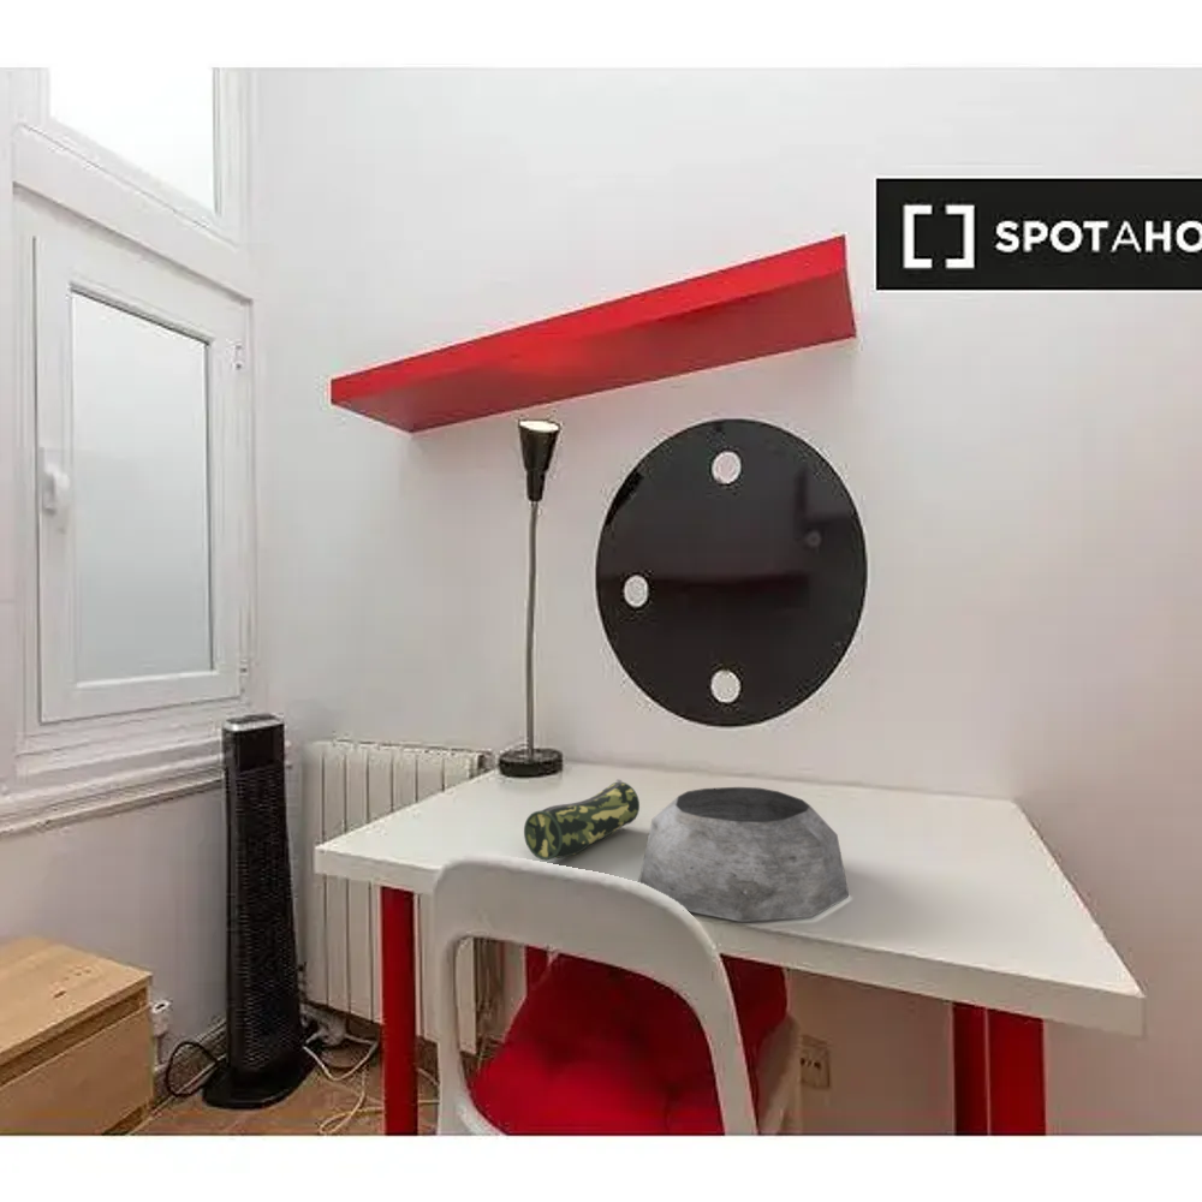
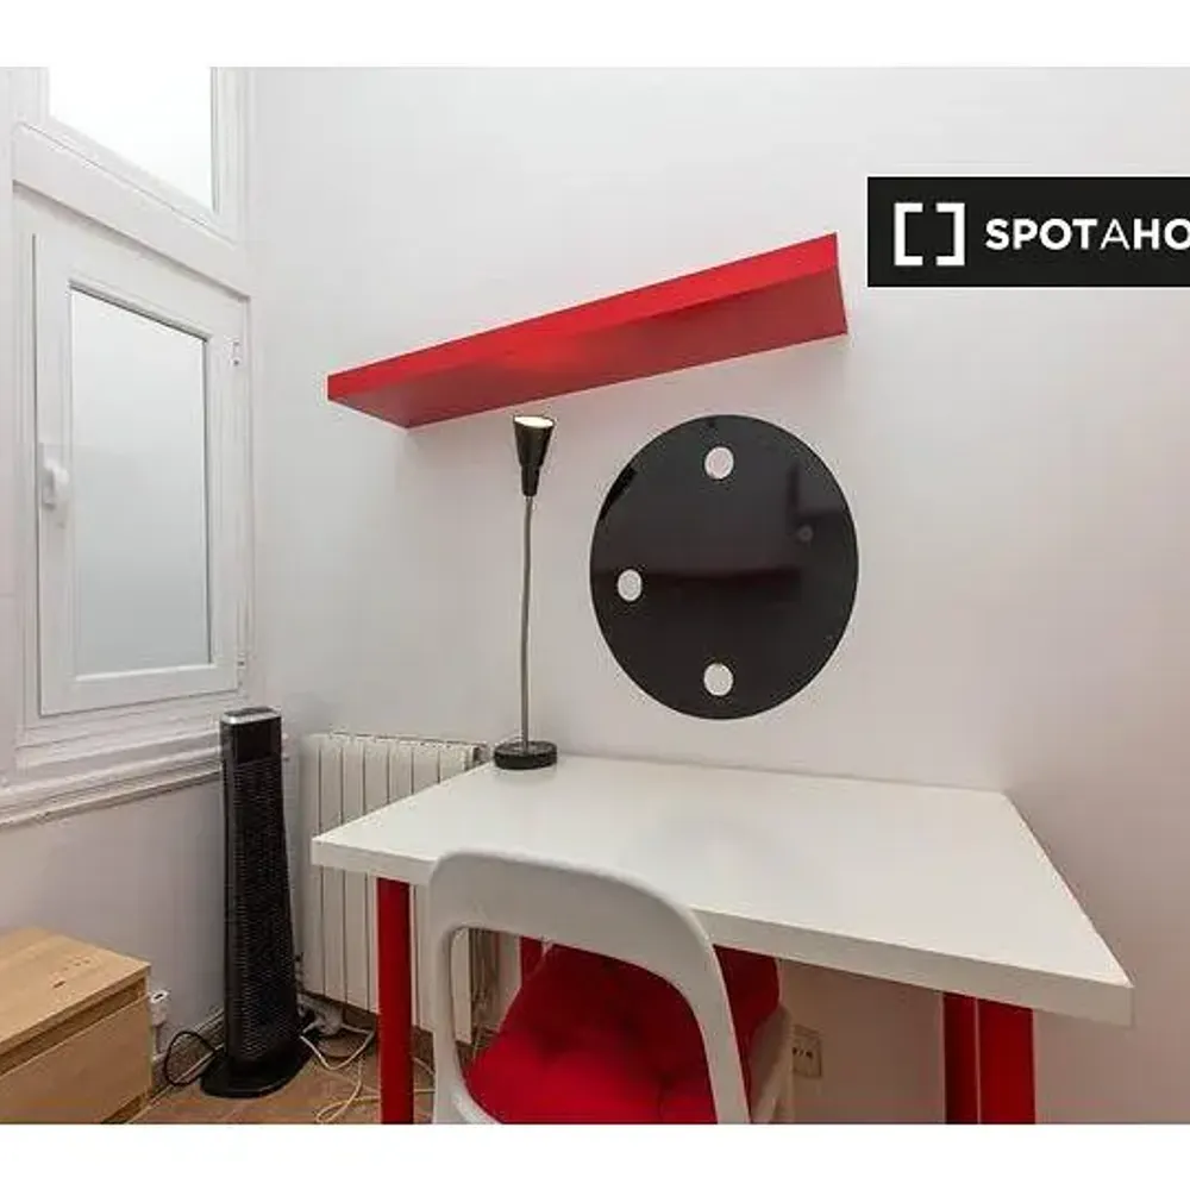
- plant pot [638,786,850,923]
- pencil case [523,779,641,862]
